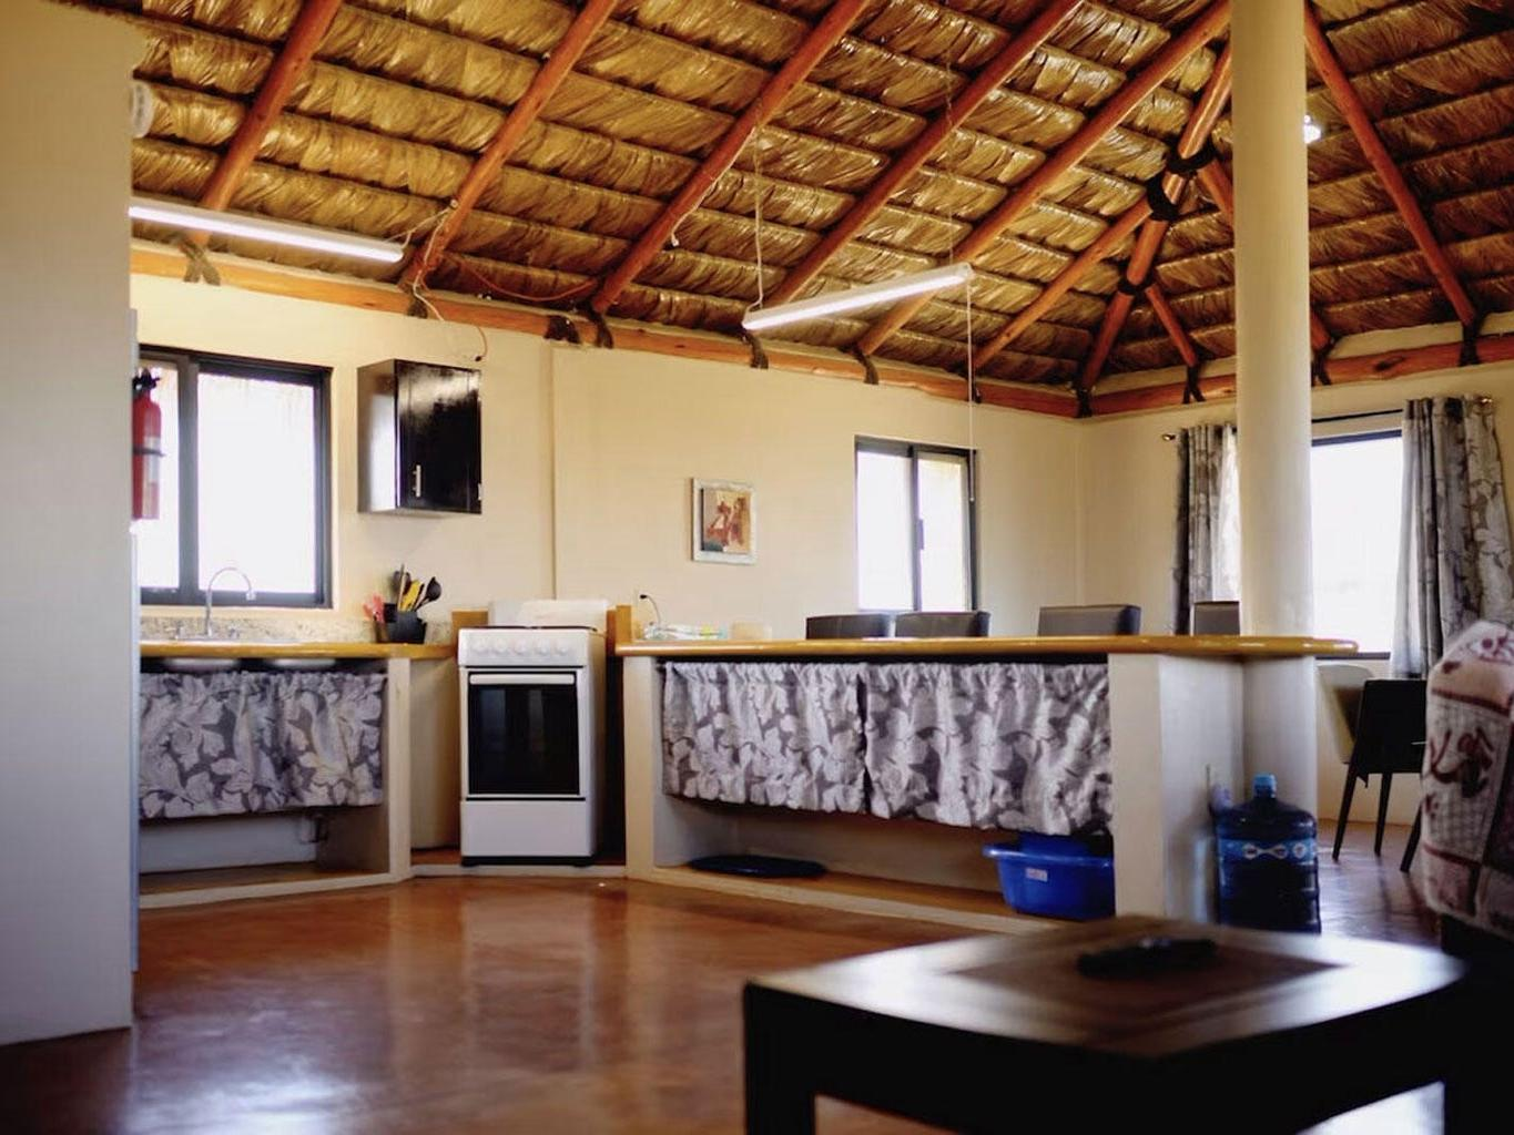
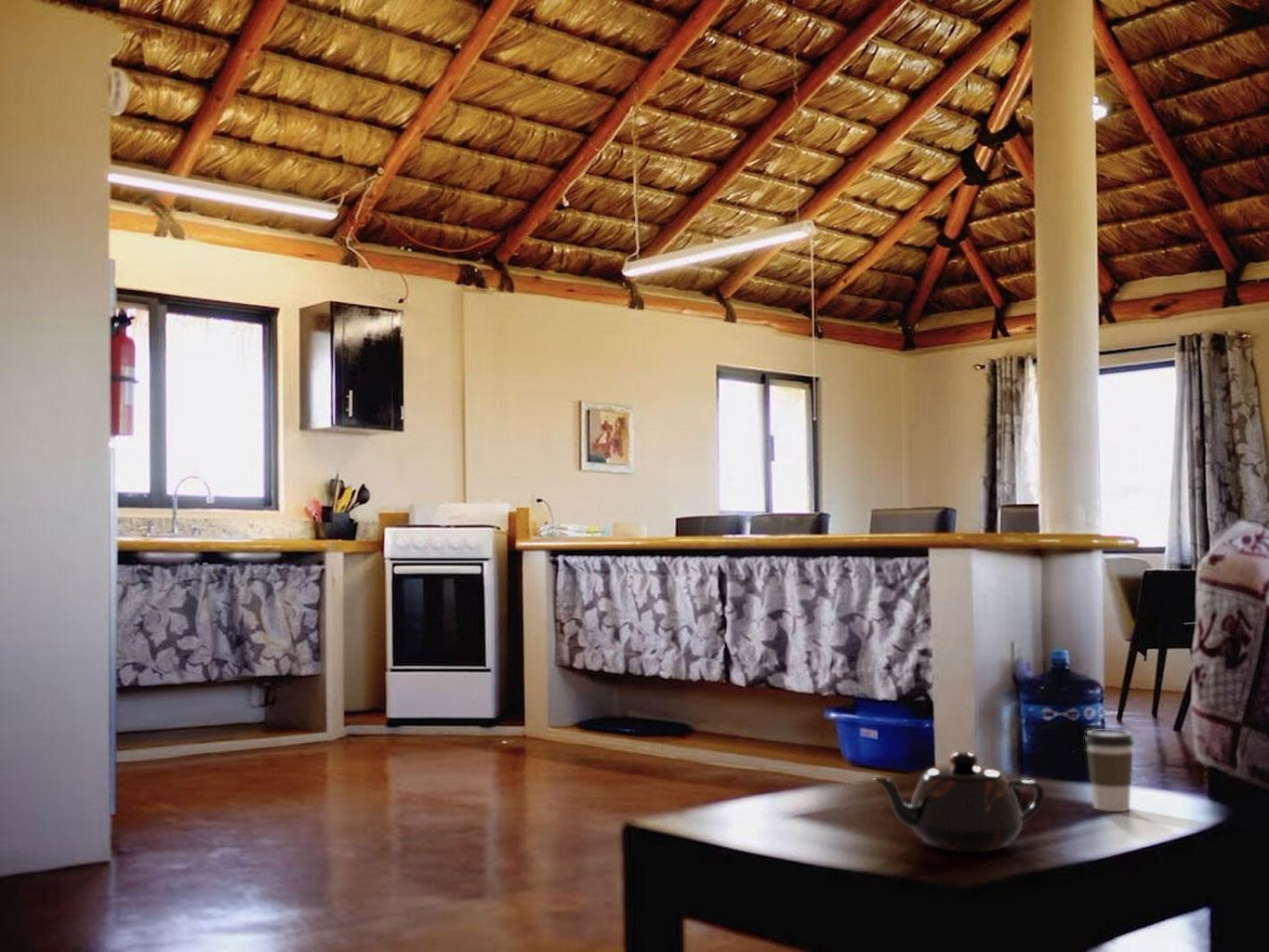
+ coffee cup [1084,728,1135,813]
+ teapot [871,751,1046,853]
